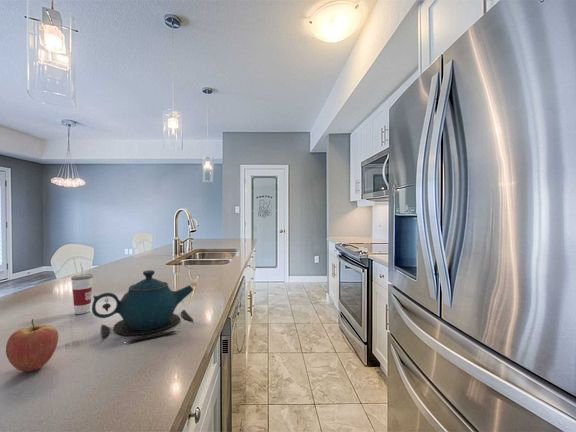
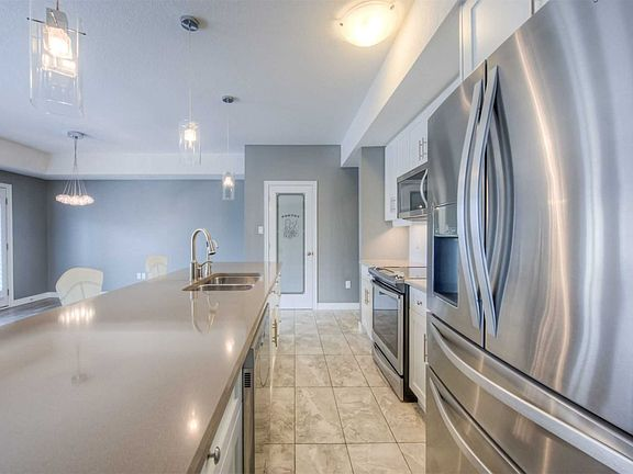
- fruit [5,318,59,373]
- teapot [91,269,195,343]
- cup [70,262,94,315]
